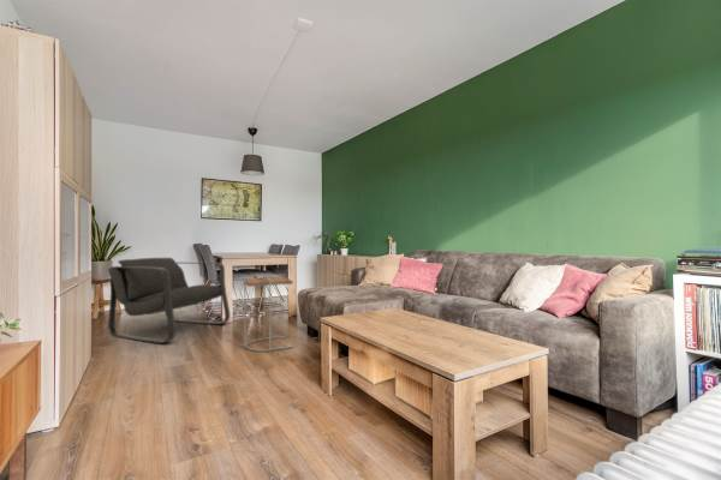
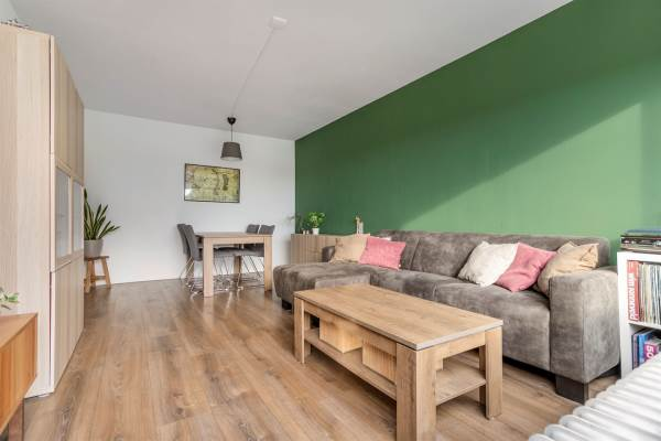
- side table [243,275,294,353]
- armchair [107,257,231,344]
